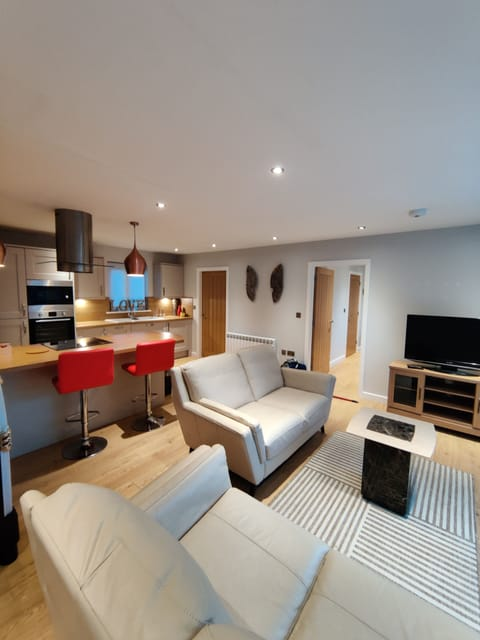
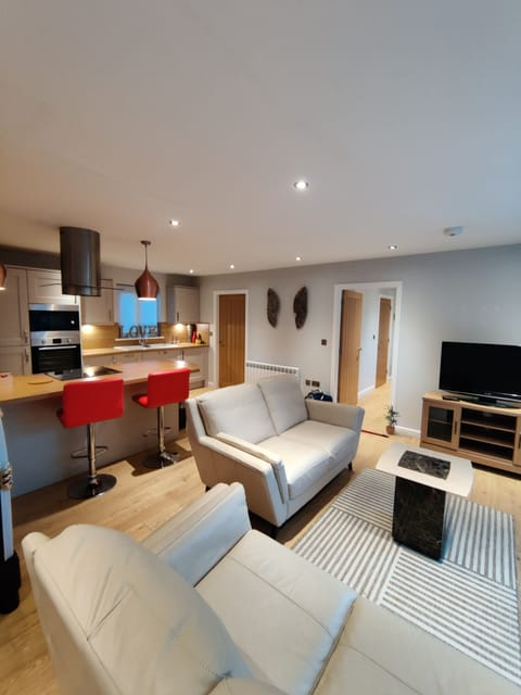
+ potted plant [382,404,402,435]
